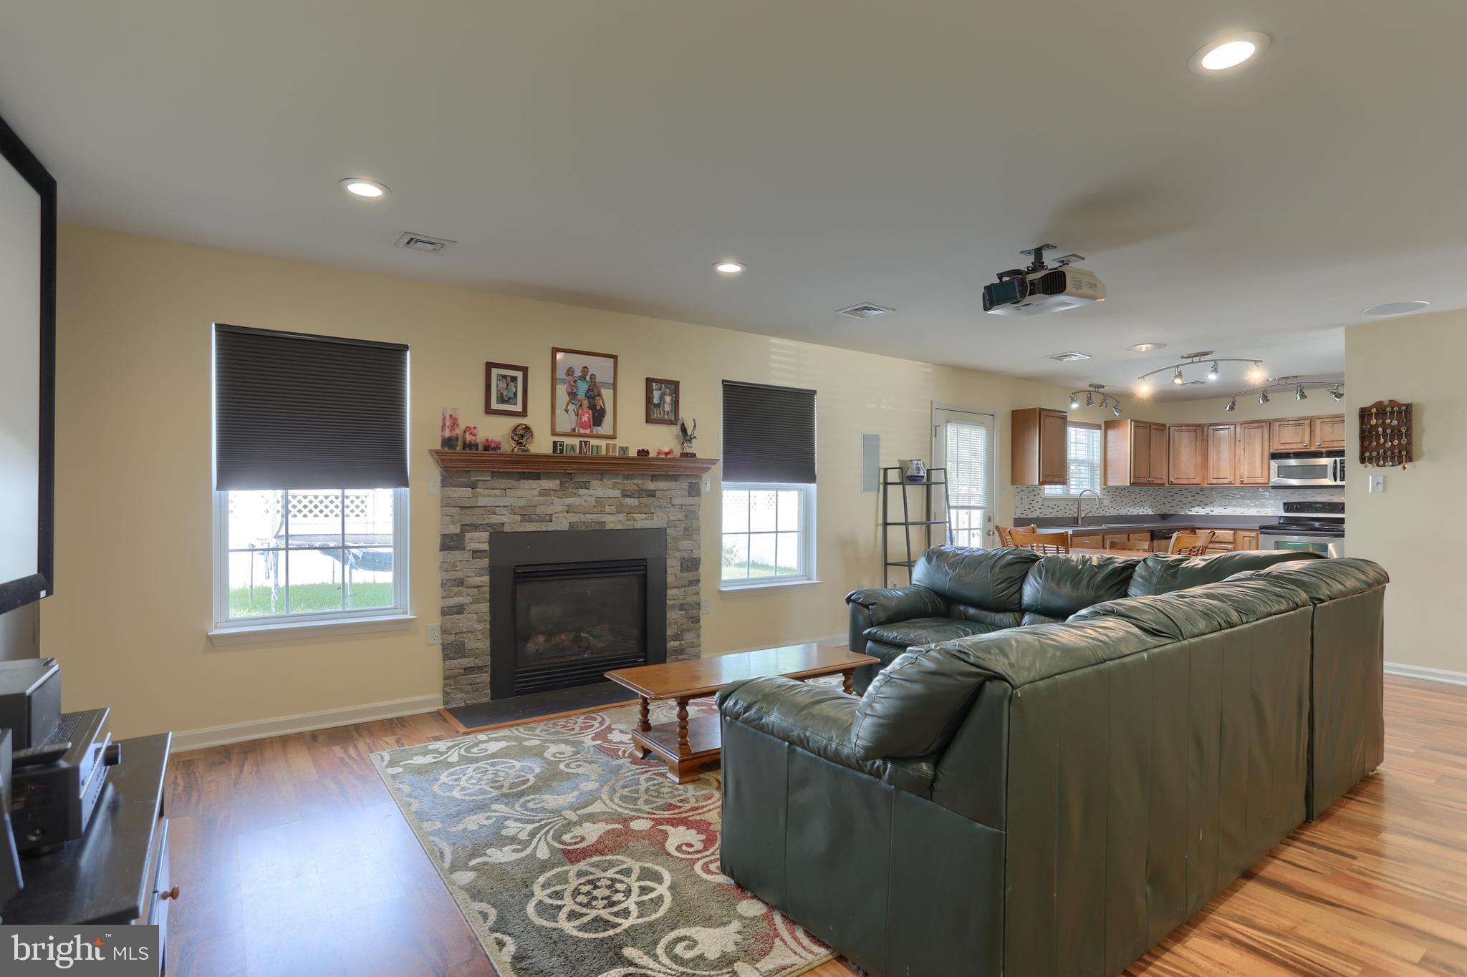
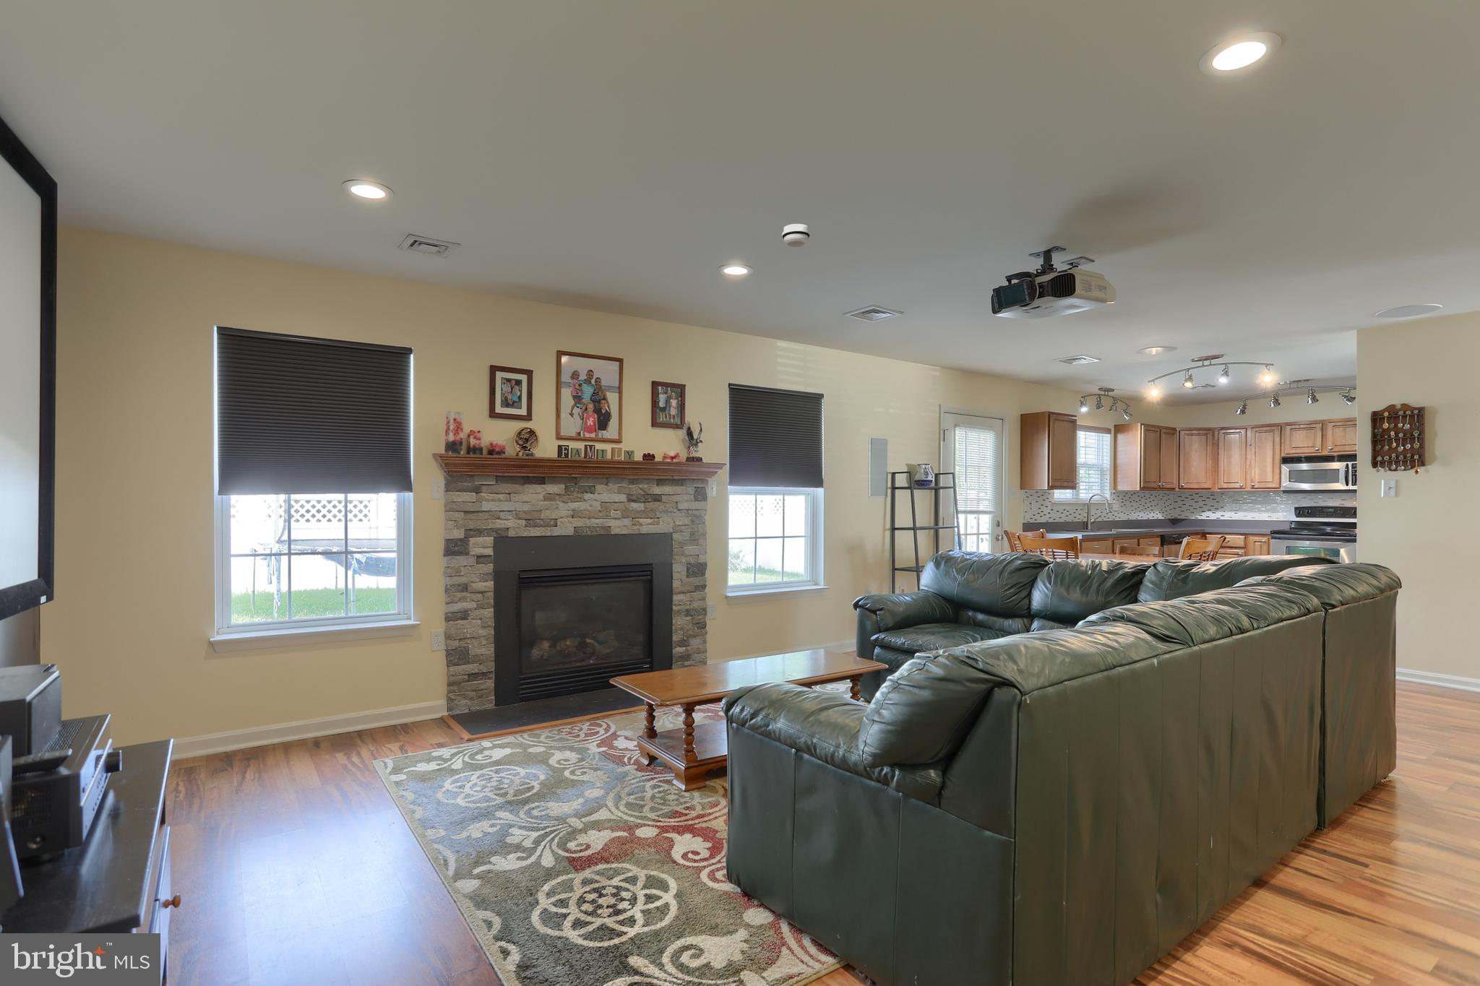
+ smoke detector [781,223,811,248]
